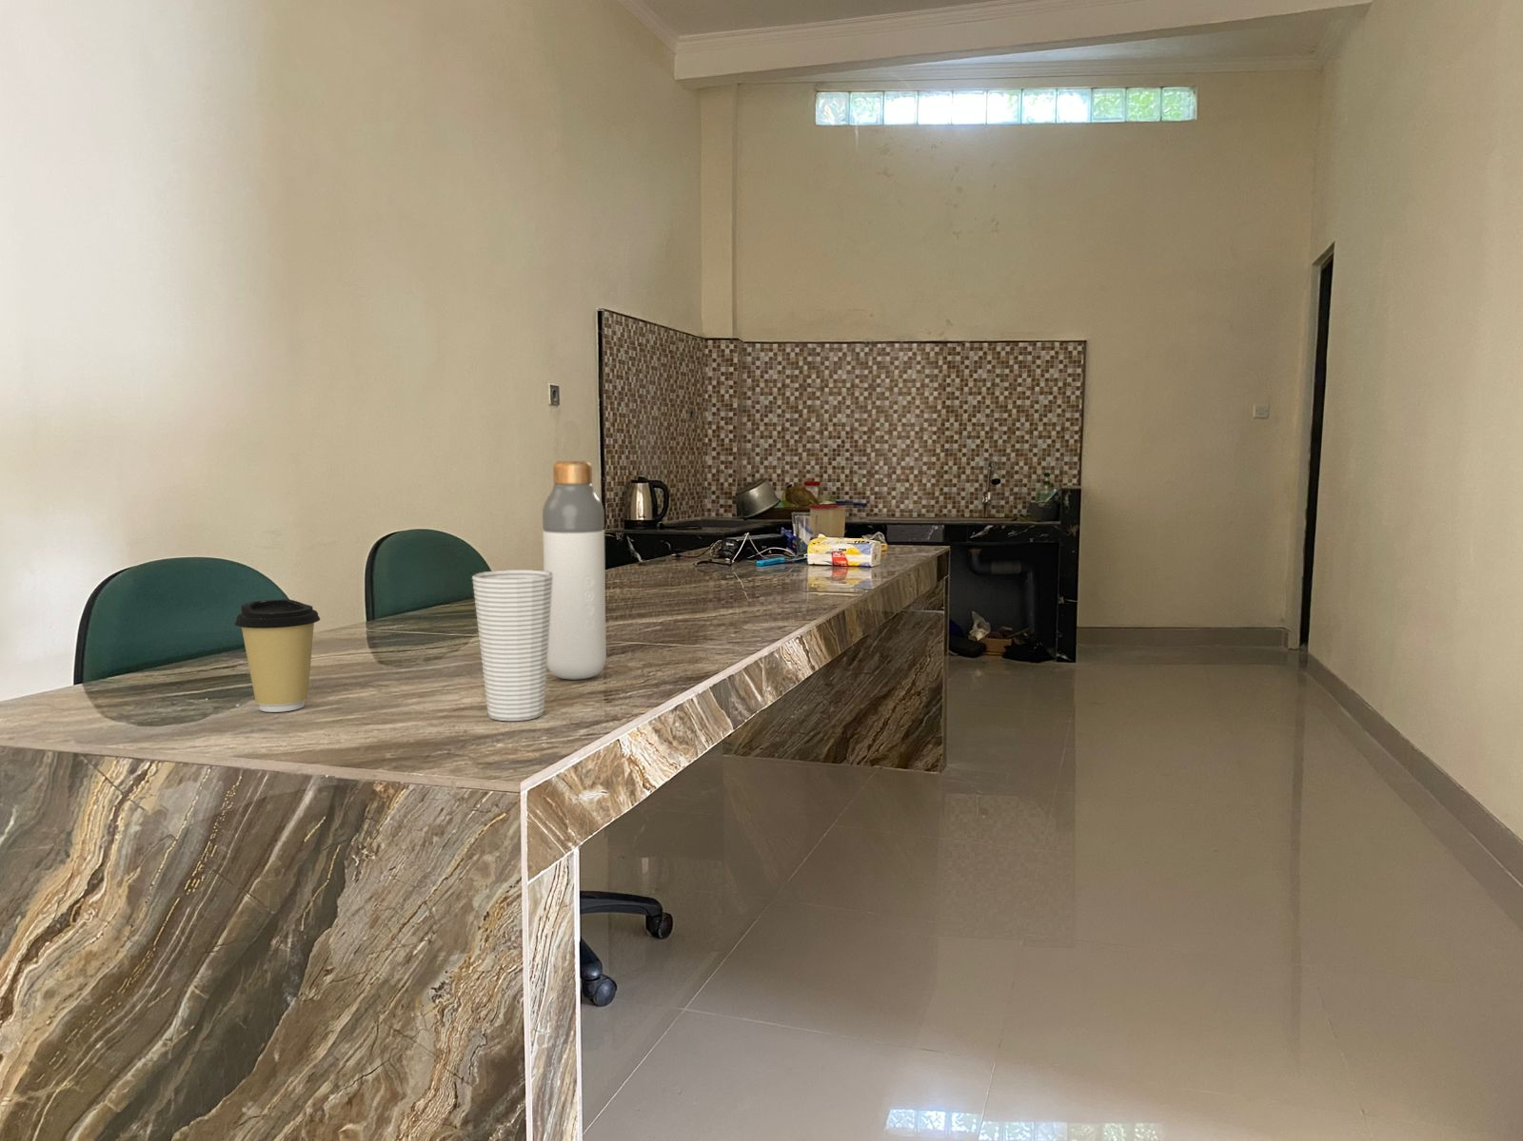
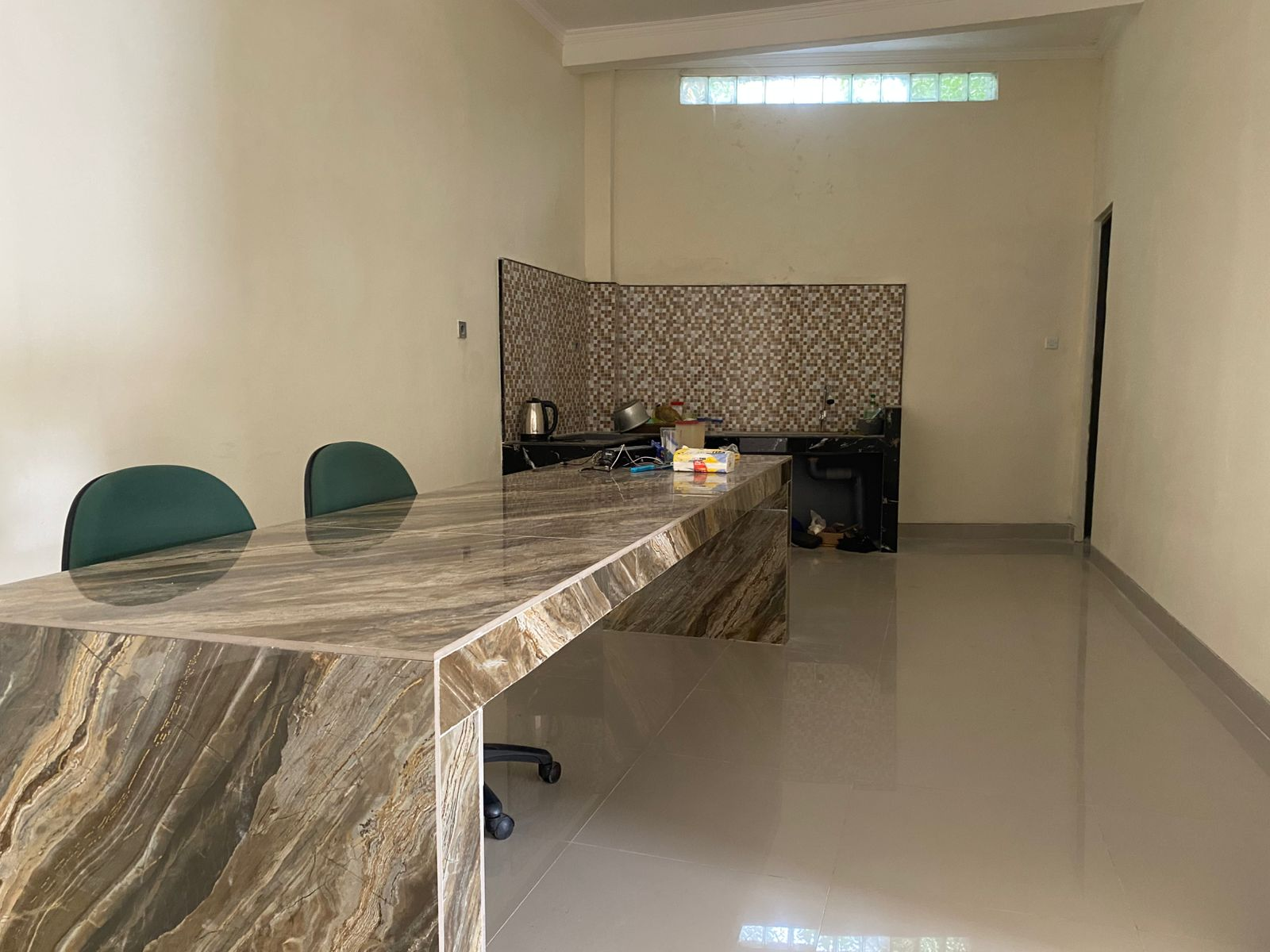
- bottle [542,460,607,681]
- cup [471,568,553,722]
- coffee cup [234,598,320,713]
